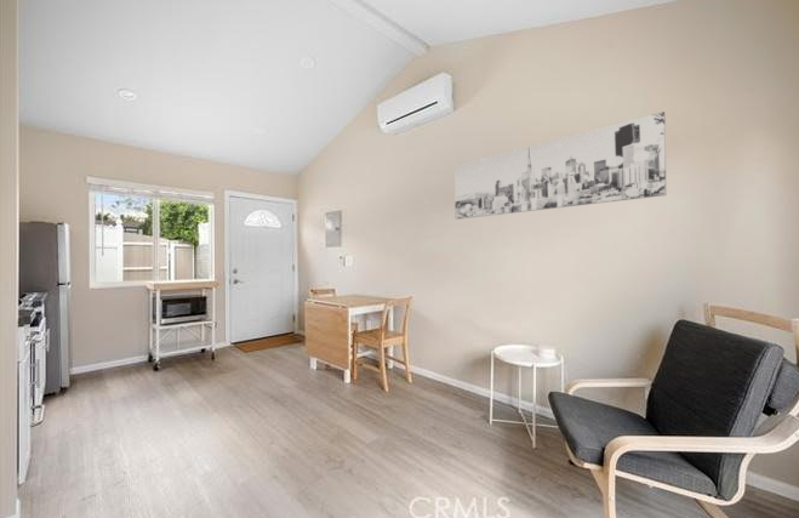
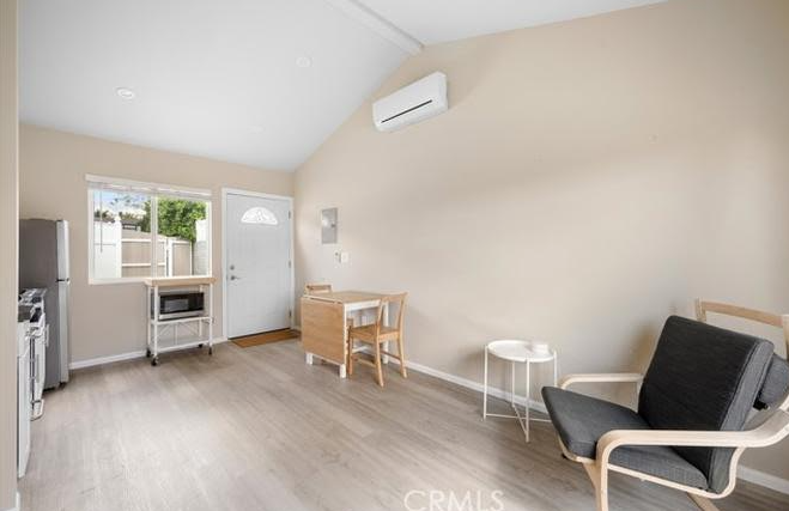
- wall art [453,110,667,221]
